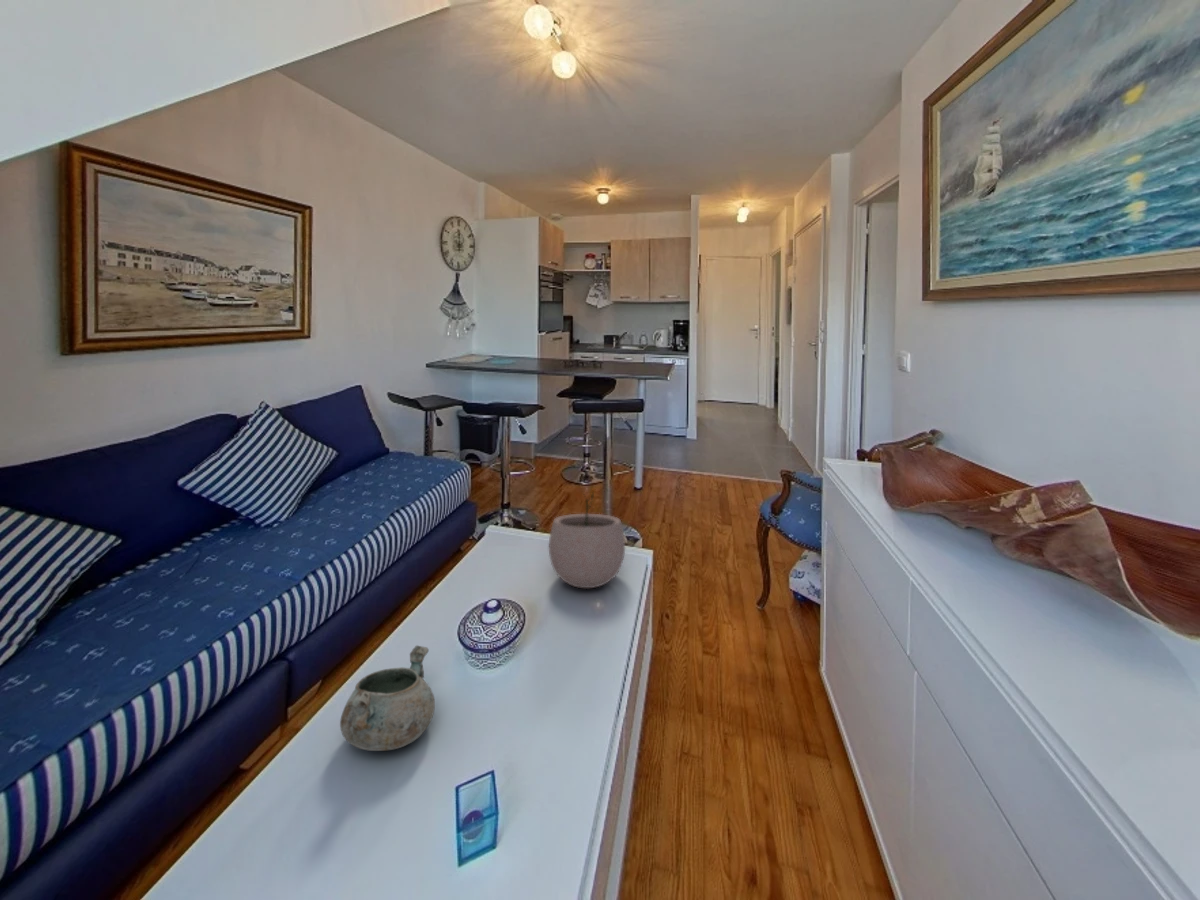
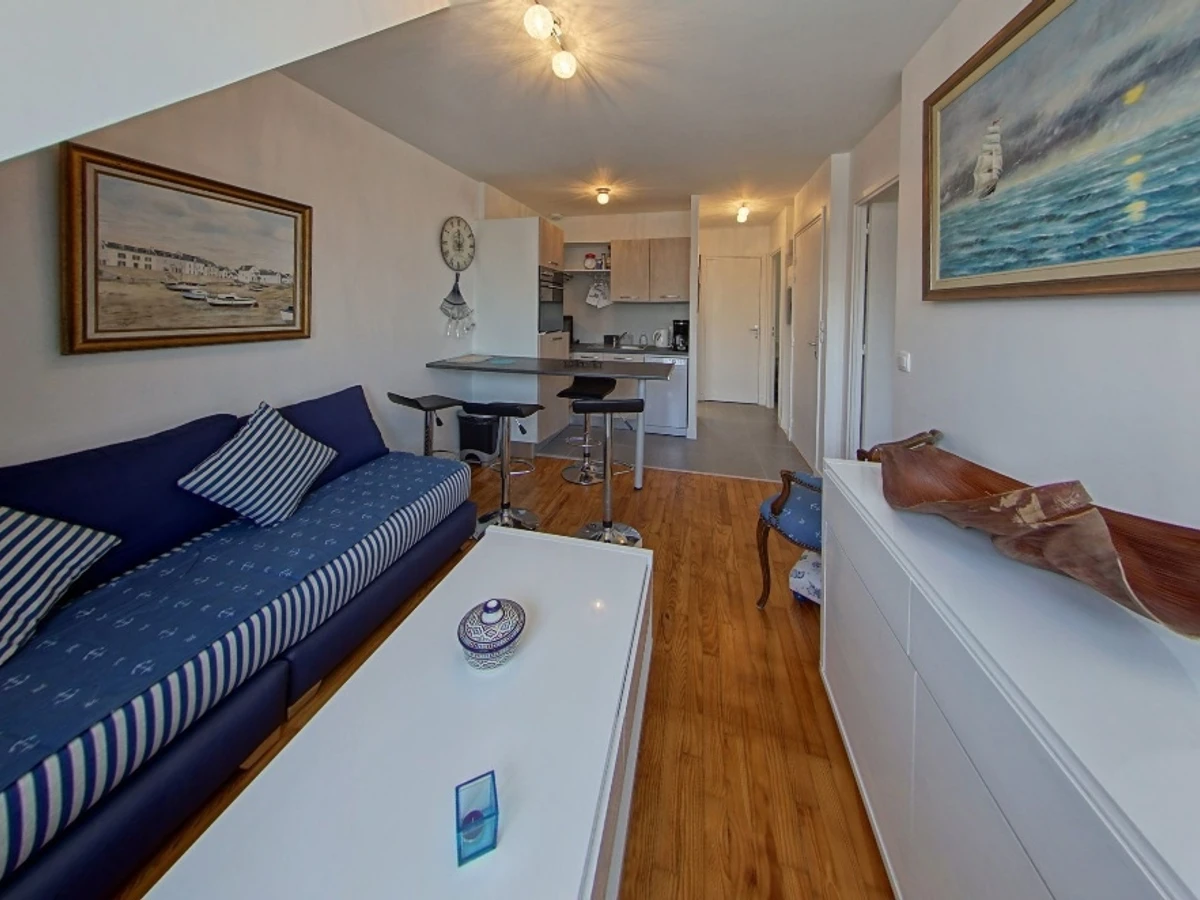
- decorative bowl [339,644,436,752]
- plant pot [548,489,626,589]
